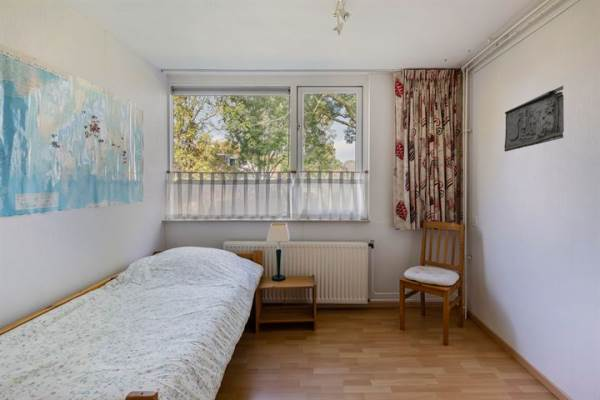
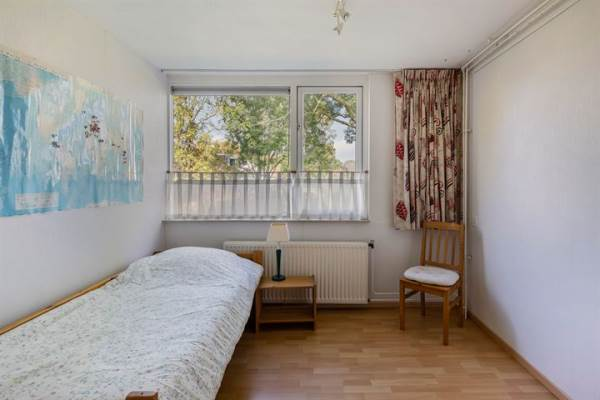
- relief panel [503,85,565,153]
